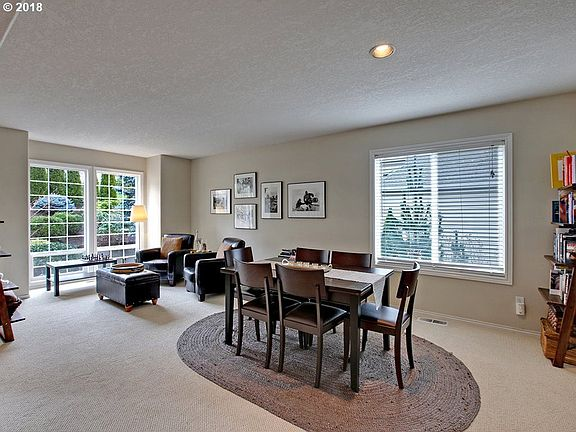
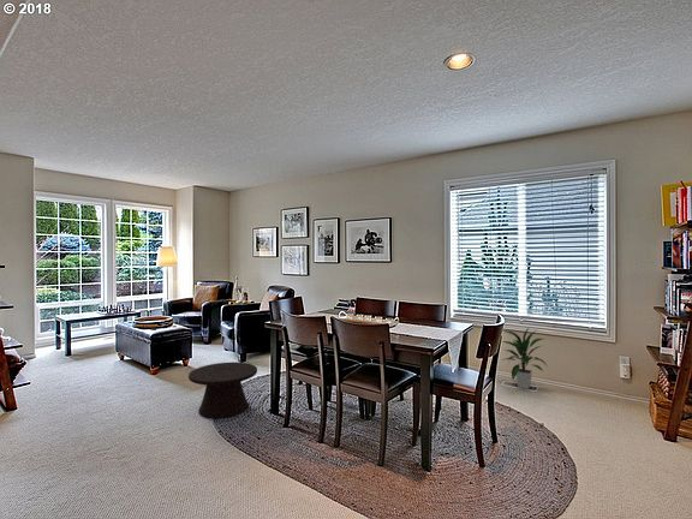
+ indoor plant [501,327,549,390]
+ side table [187,360,258,419]
